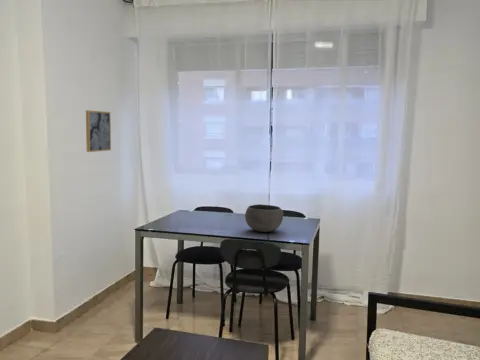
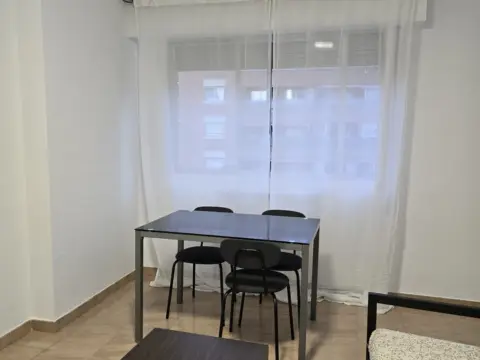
- bowl [244,203,285,233]
- wall art [85,109,112,153]
